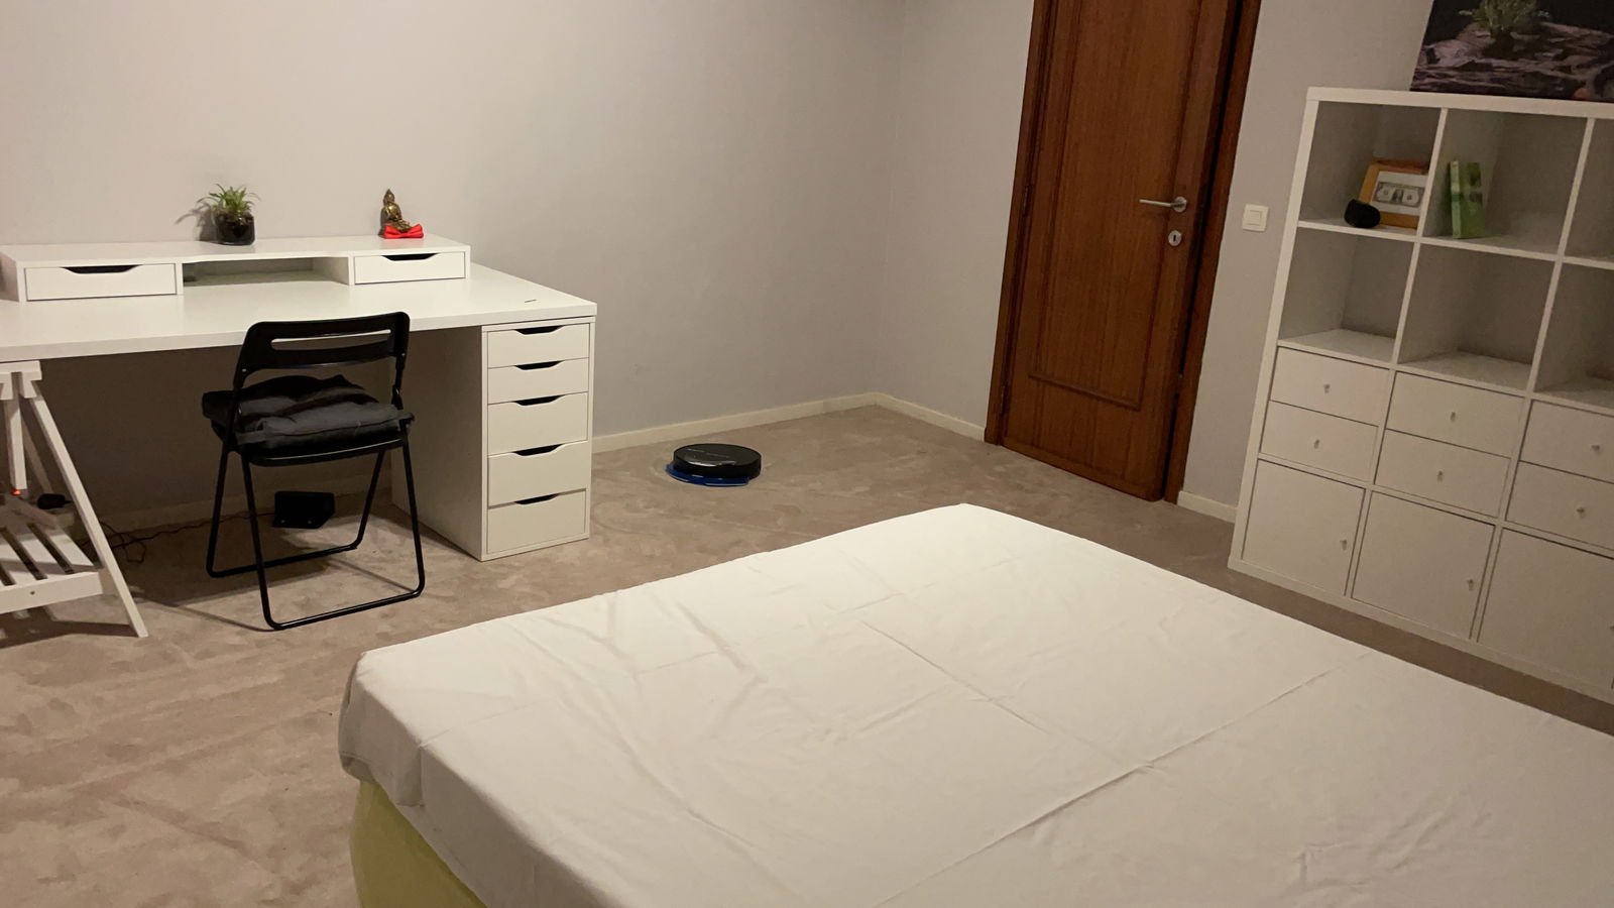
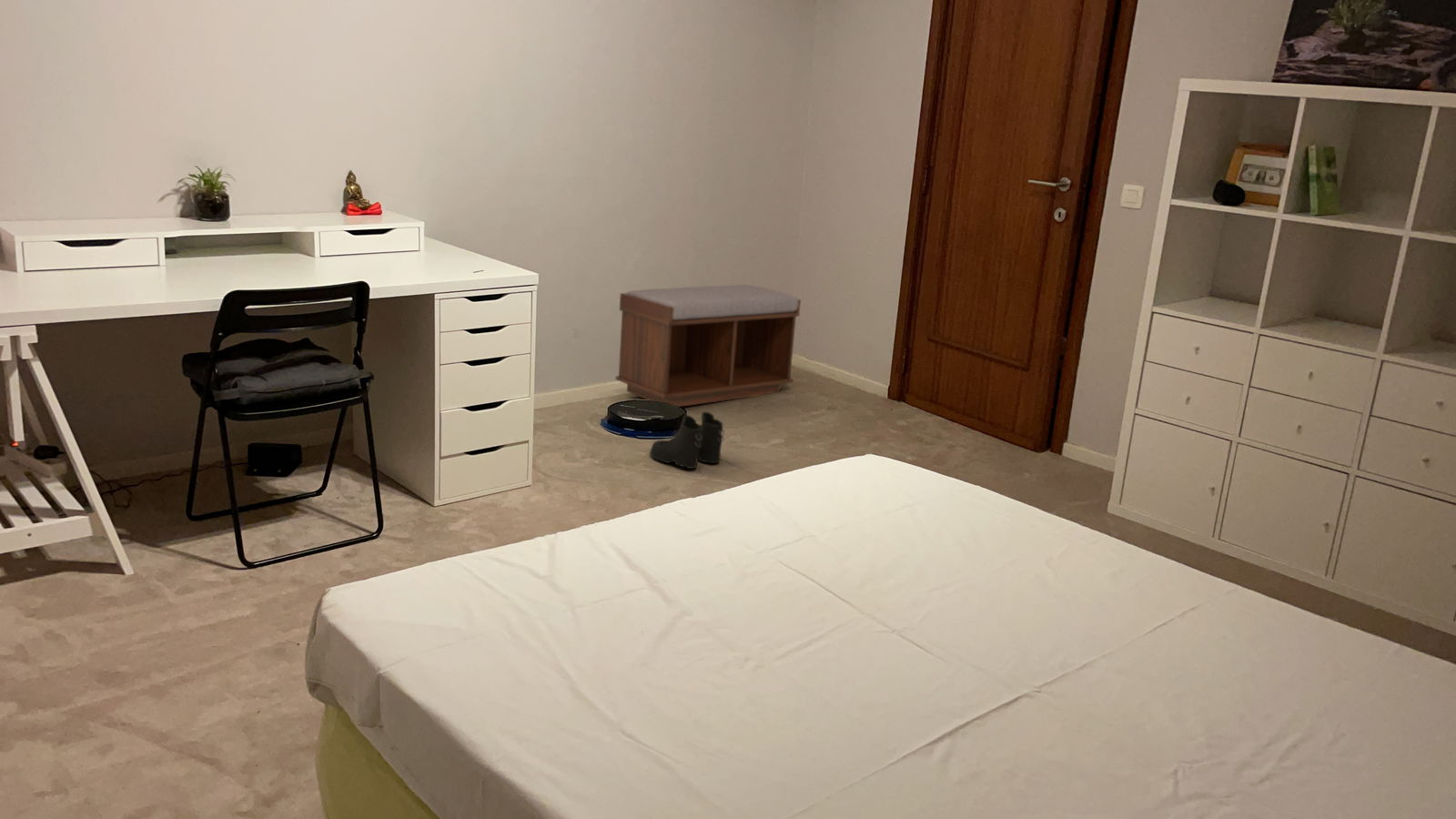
+ boots [649,411,725,470]
+ bench [615,284,802,408]
